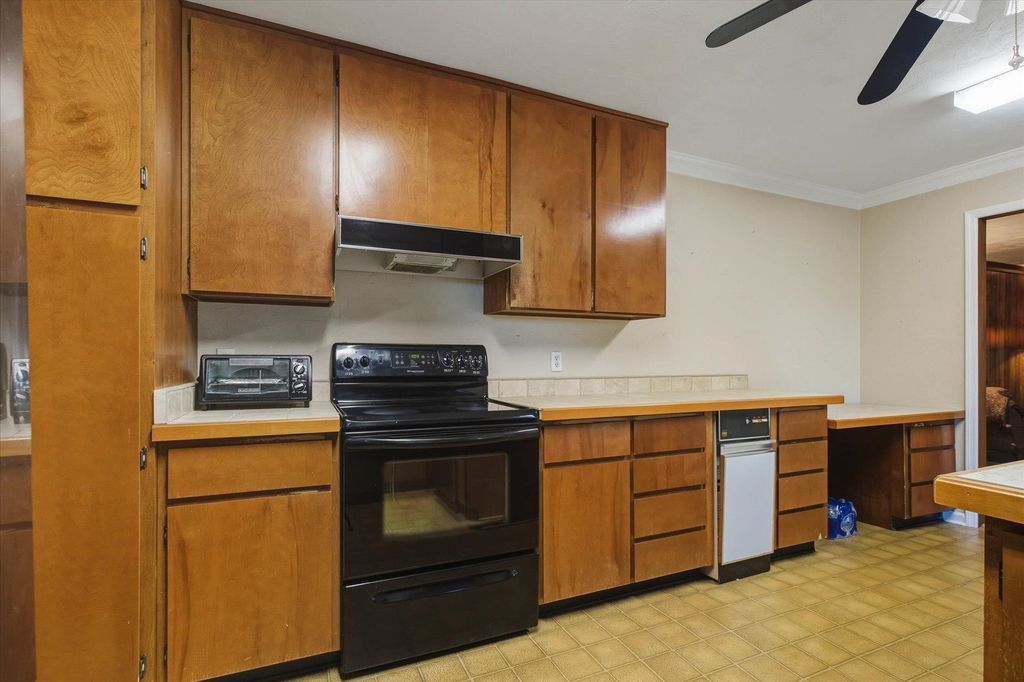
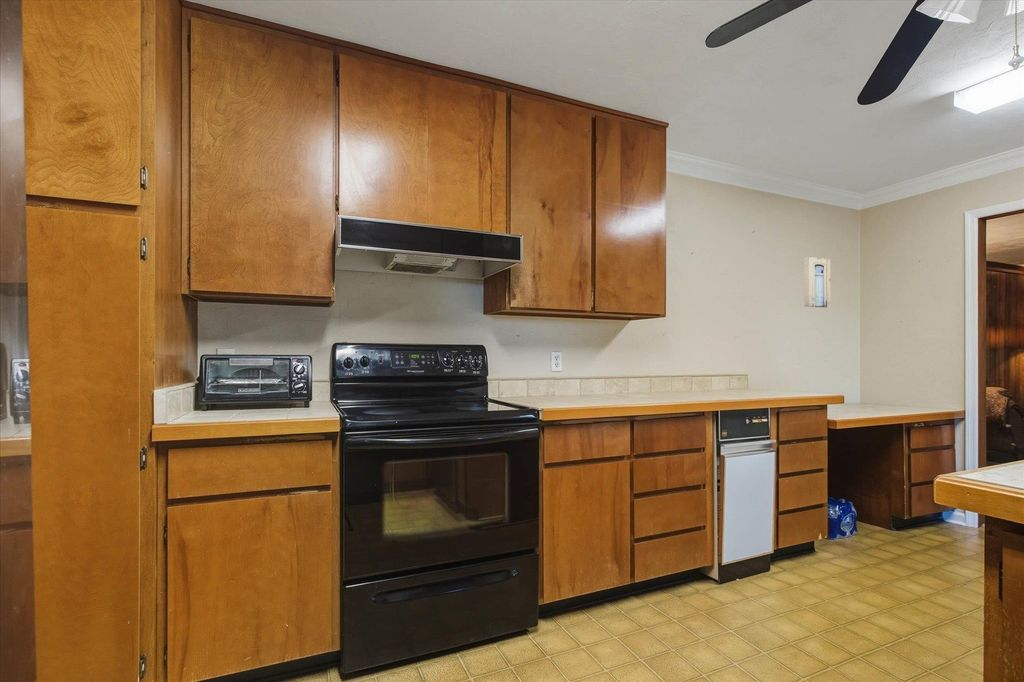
+ wall art [803,256,831,308]
